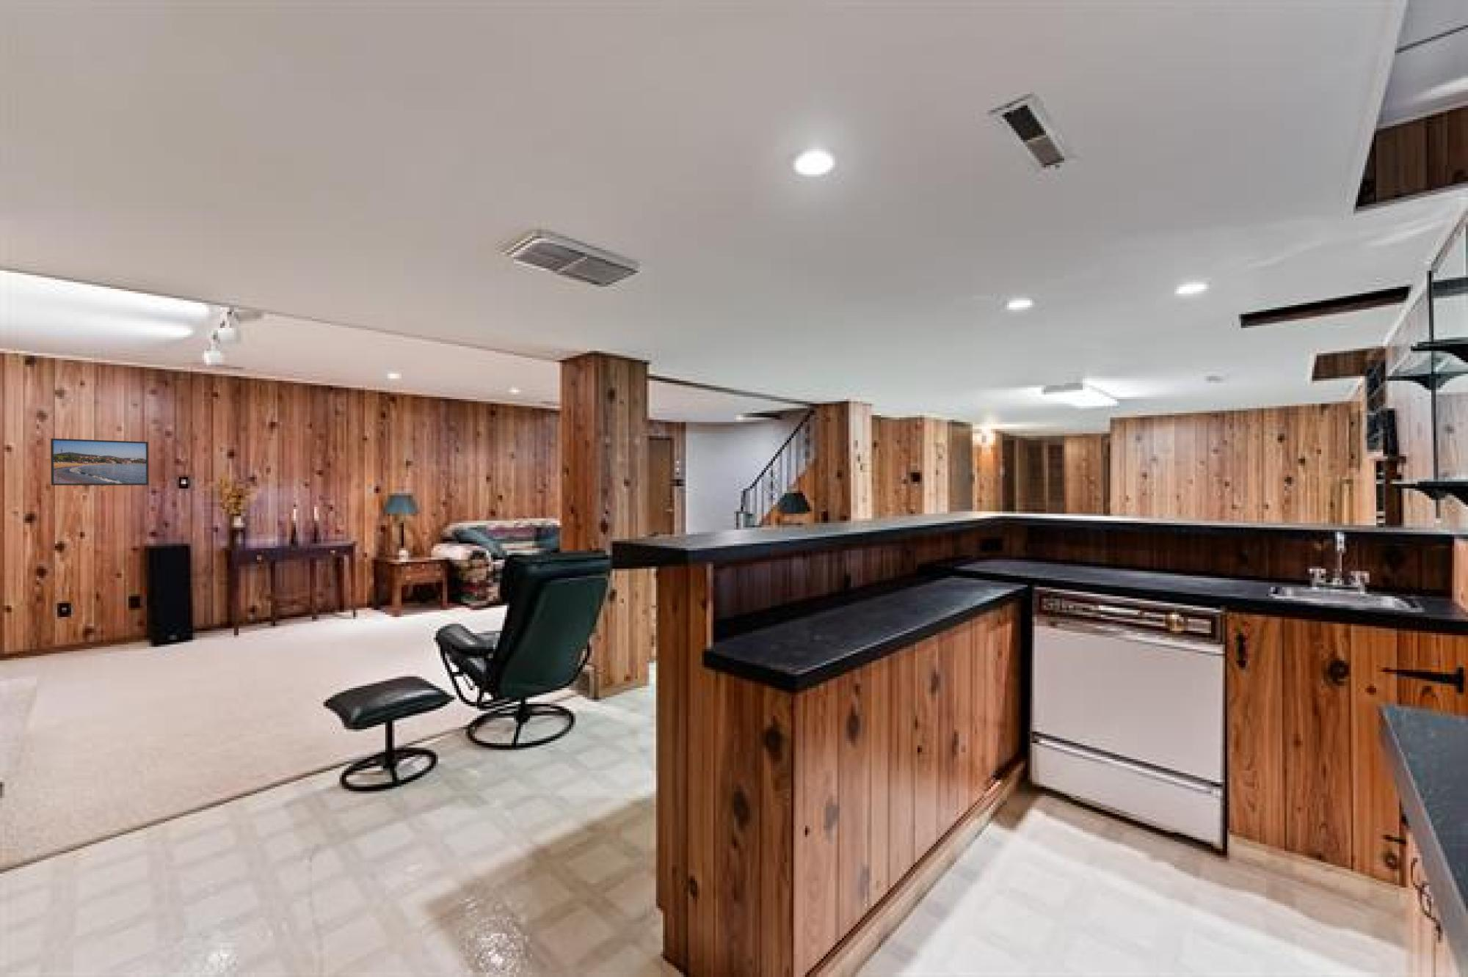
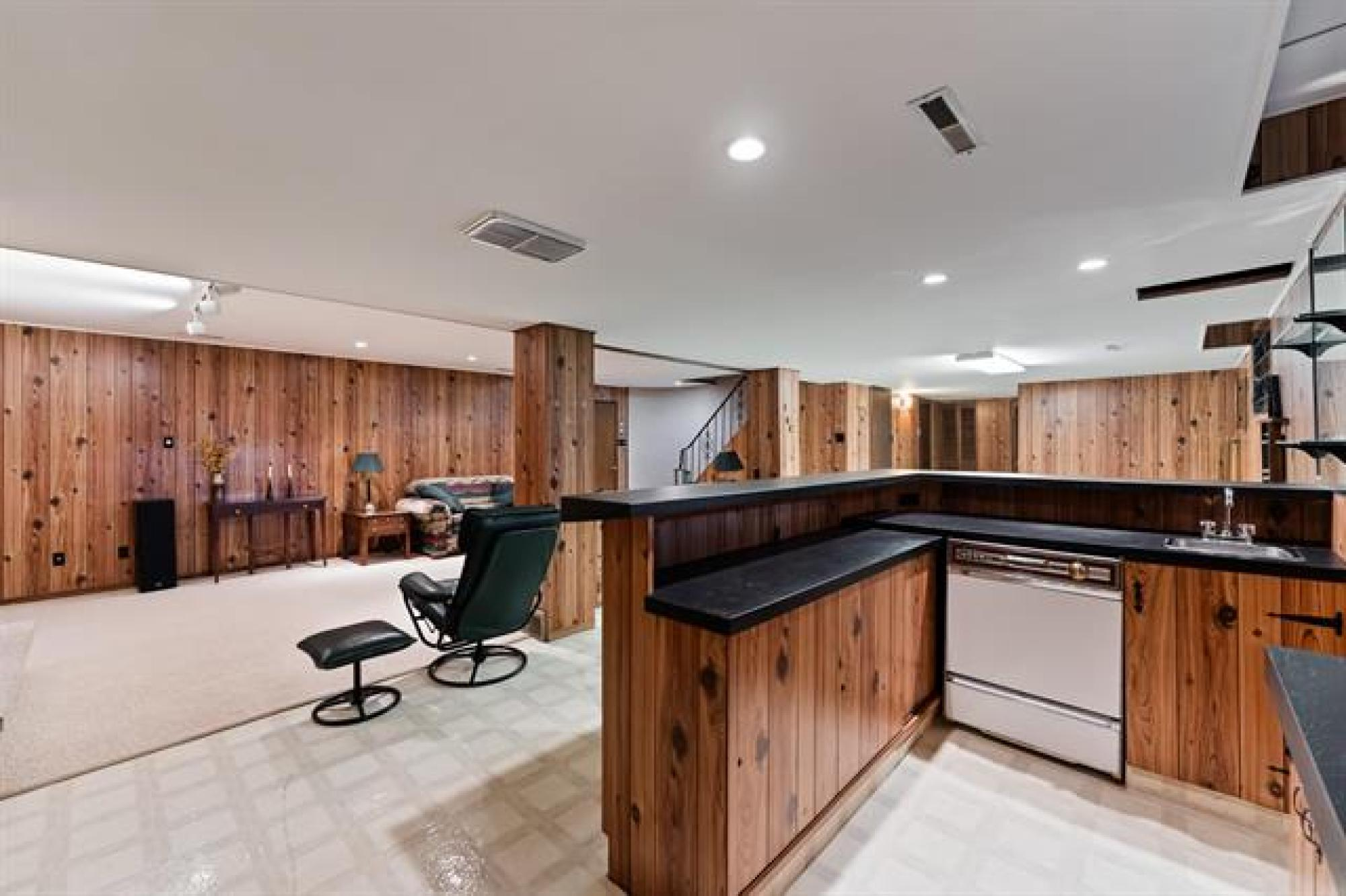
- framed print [50,438,149,486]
